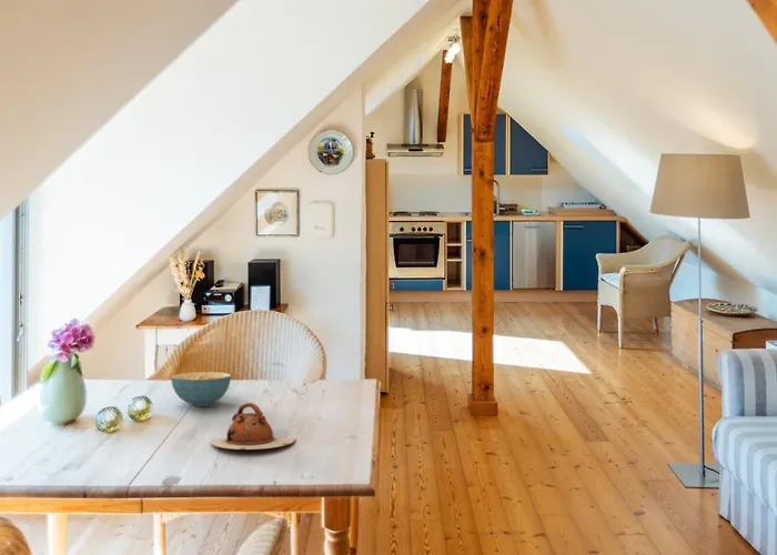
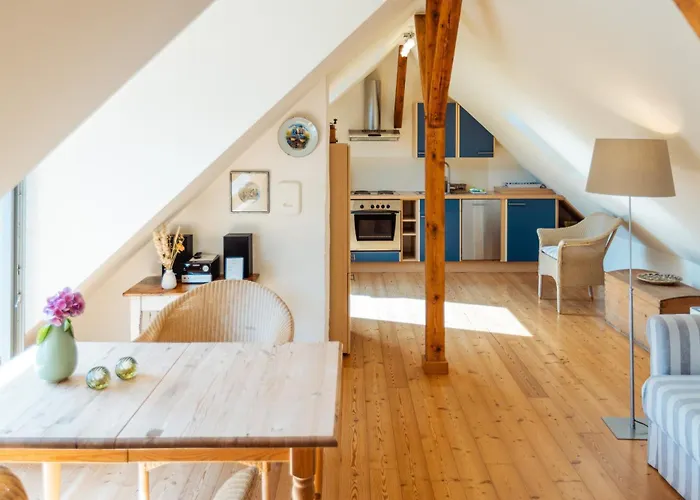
- teapot [210,402,297,451]
- cereal bowl [170,371,232,407]
